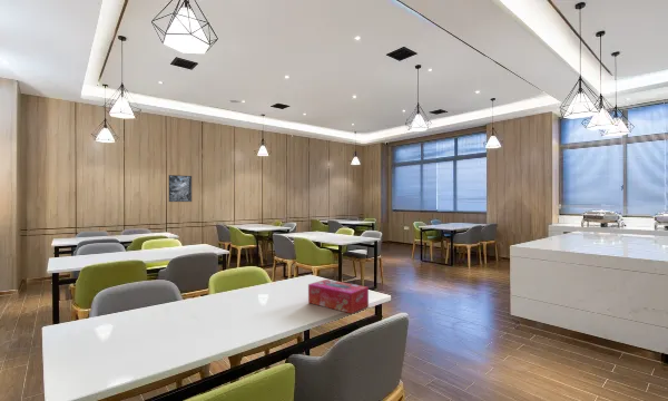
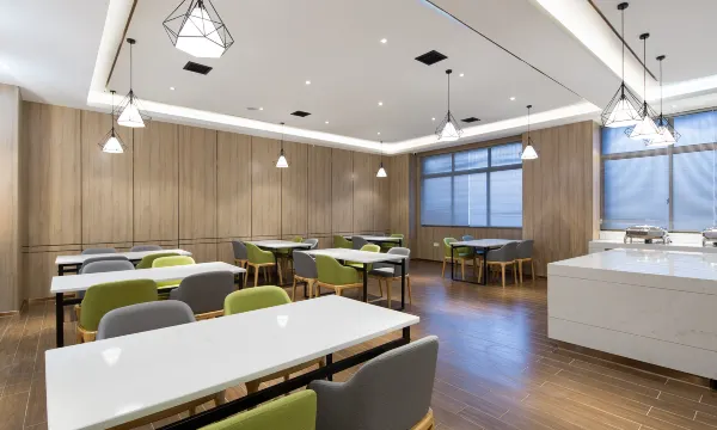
- tissue box [307,278,370,314]
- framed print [168,174,193,203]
